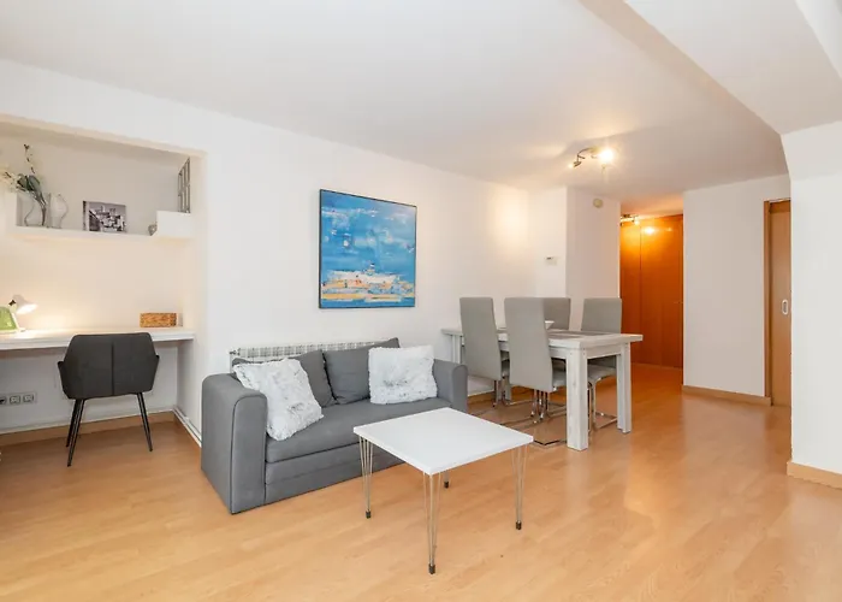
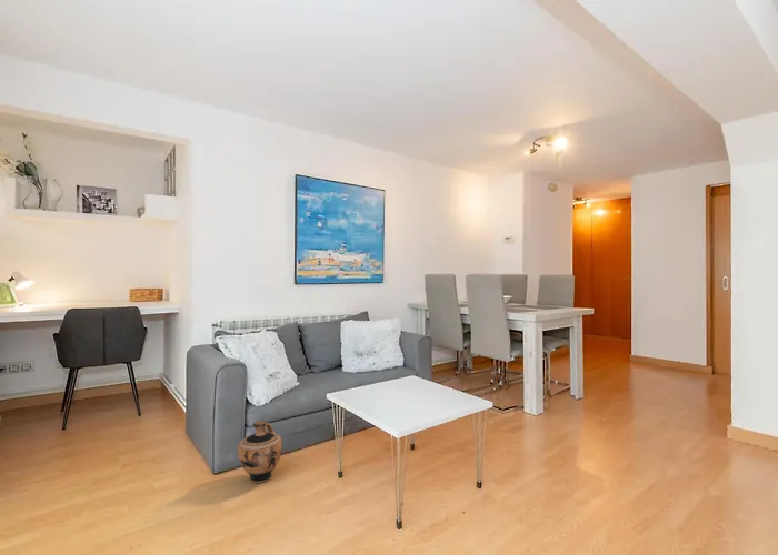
+ ceramic jug [237,421,283,484]
